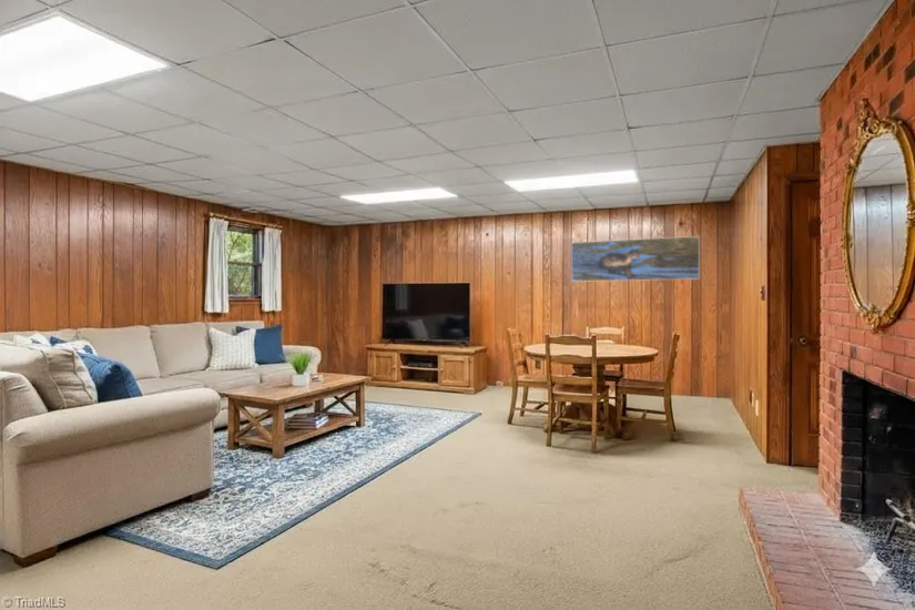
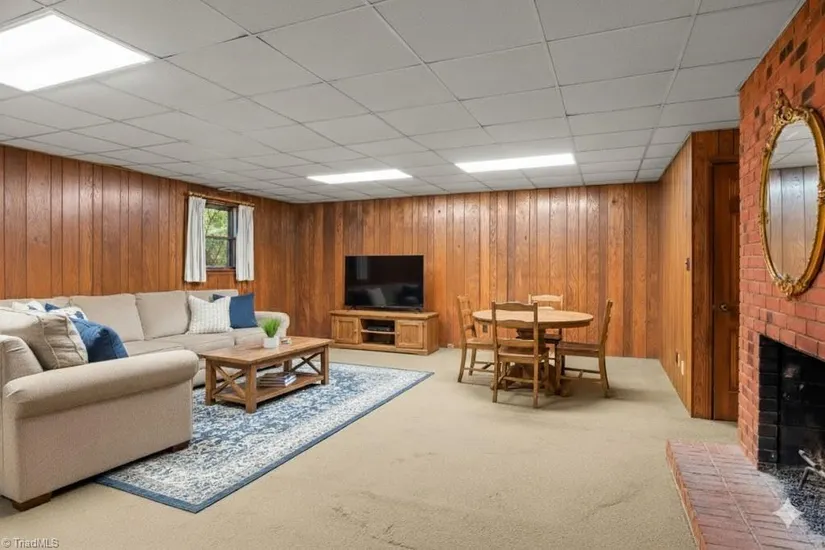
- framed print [570,235,701,283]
